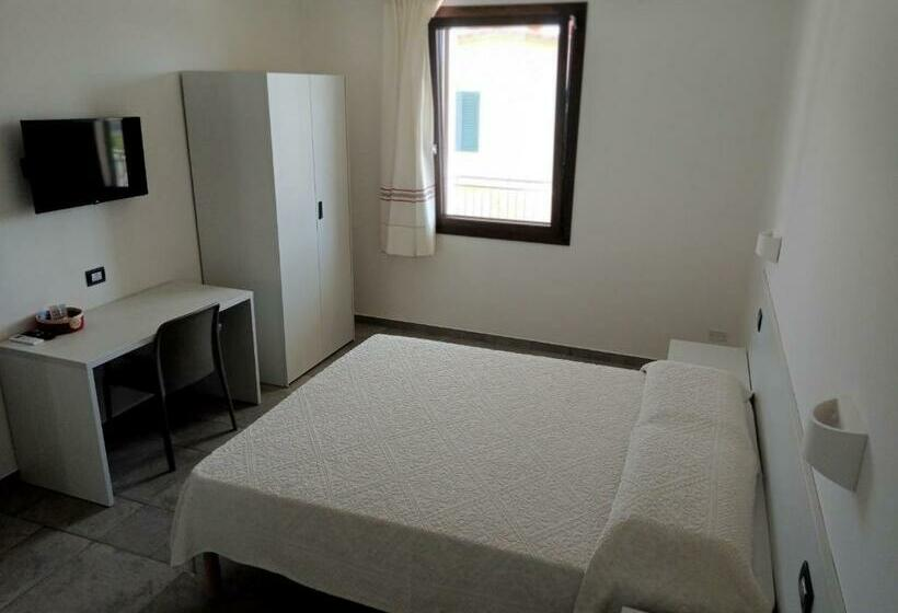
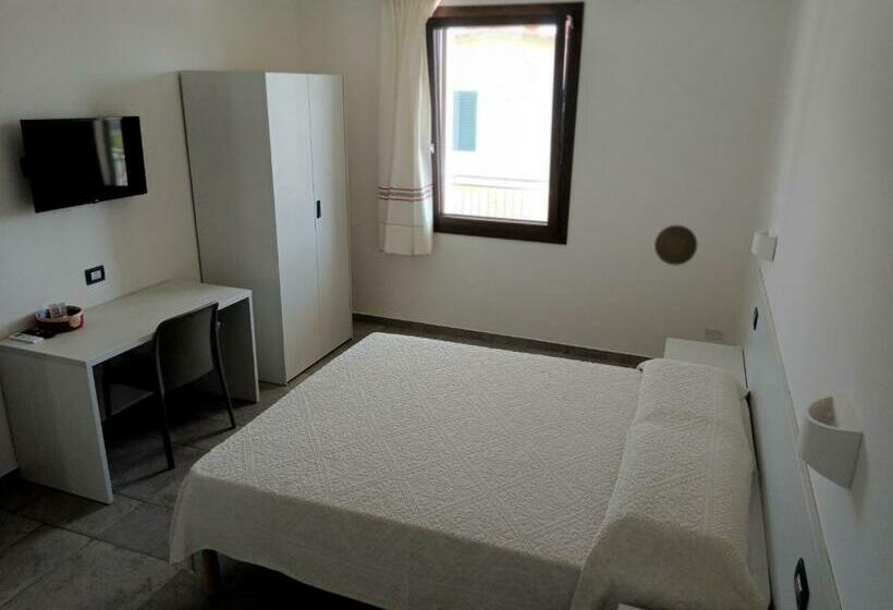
+ decorative plate [653,224,698,266]
